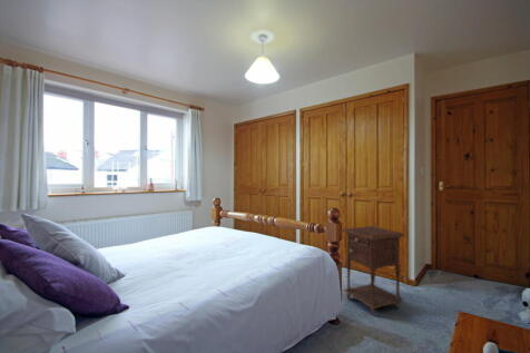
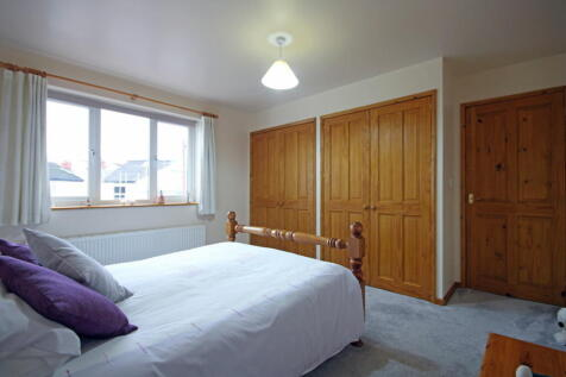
- nightstand [342,225,405,316]
